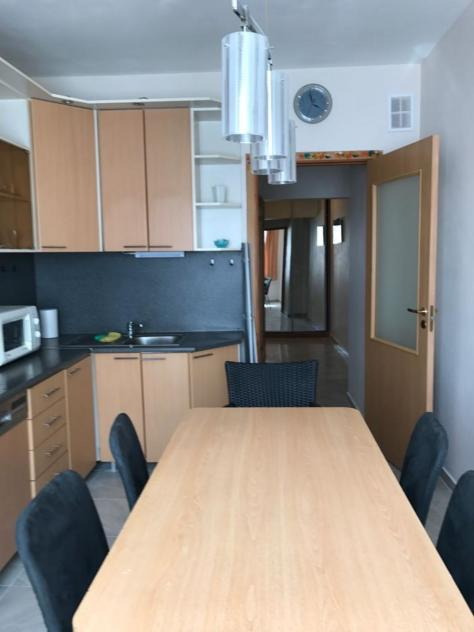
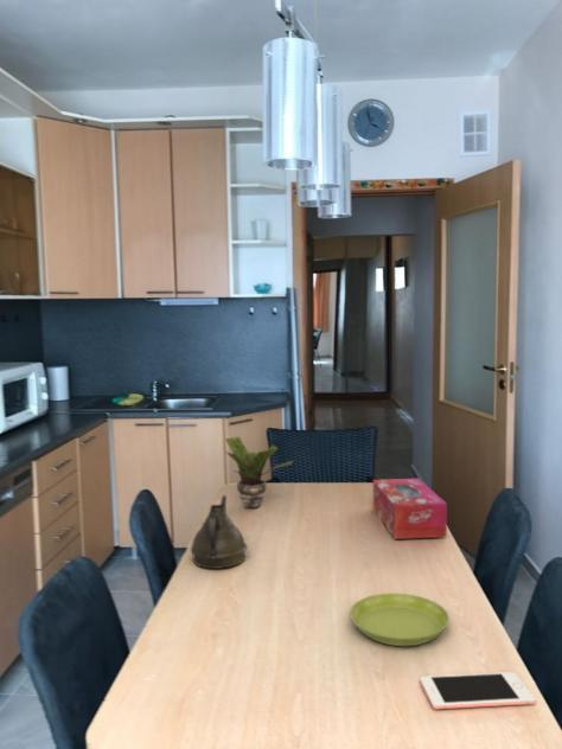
+ tissue box [372,478,448,540]
+ saucer [349,593,451,647]
+ potted plant [224,435,294,510]
+ cell phone [420,671,537,710]
+ teapot [190,494,249,570]
